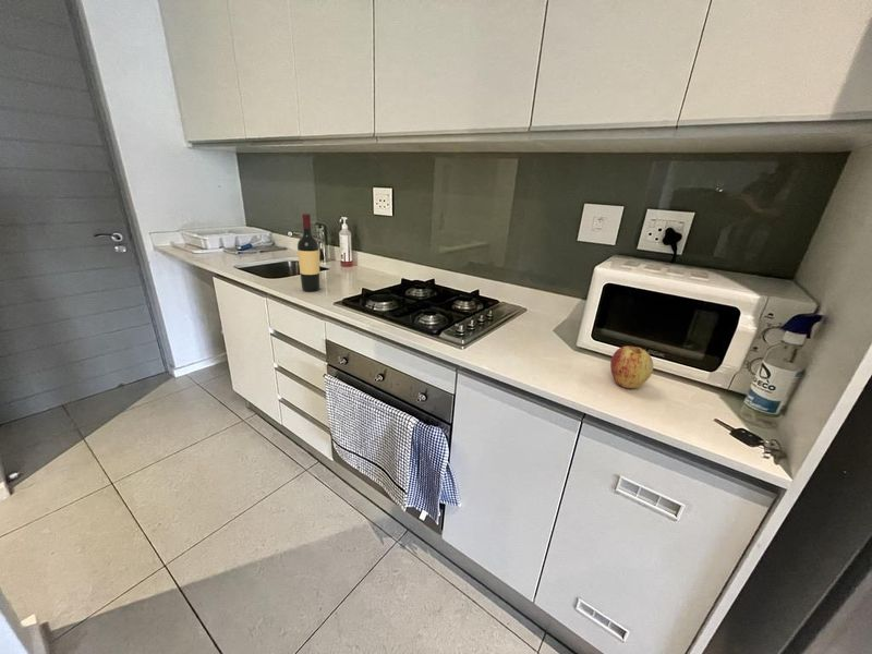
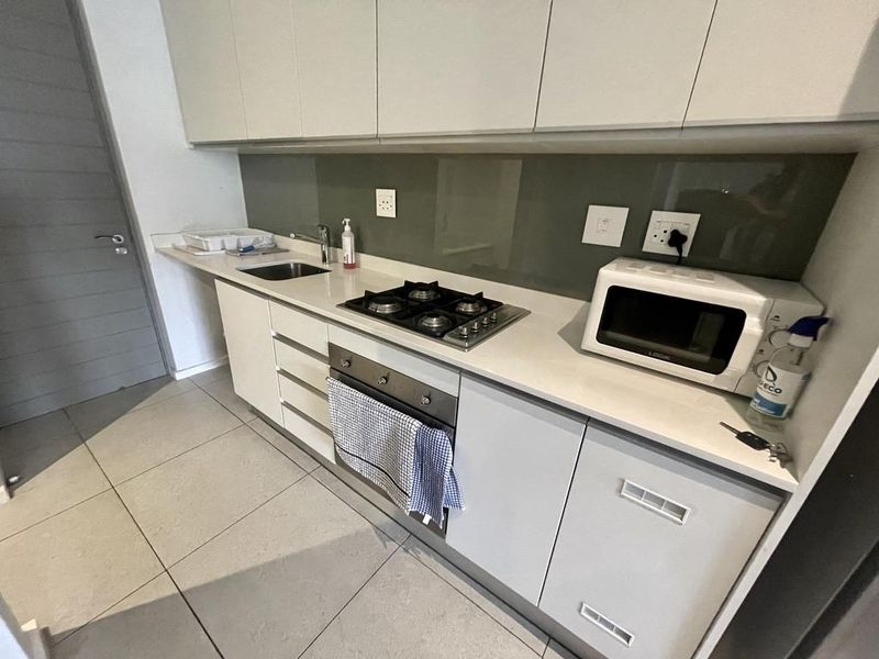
- wine bottle [296,213,320,292]
- apple [609,344,654,389]
